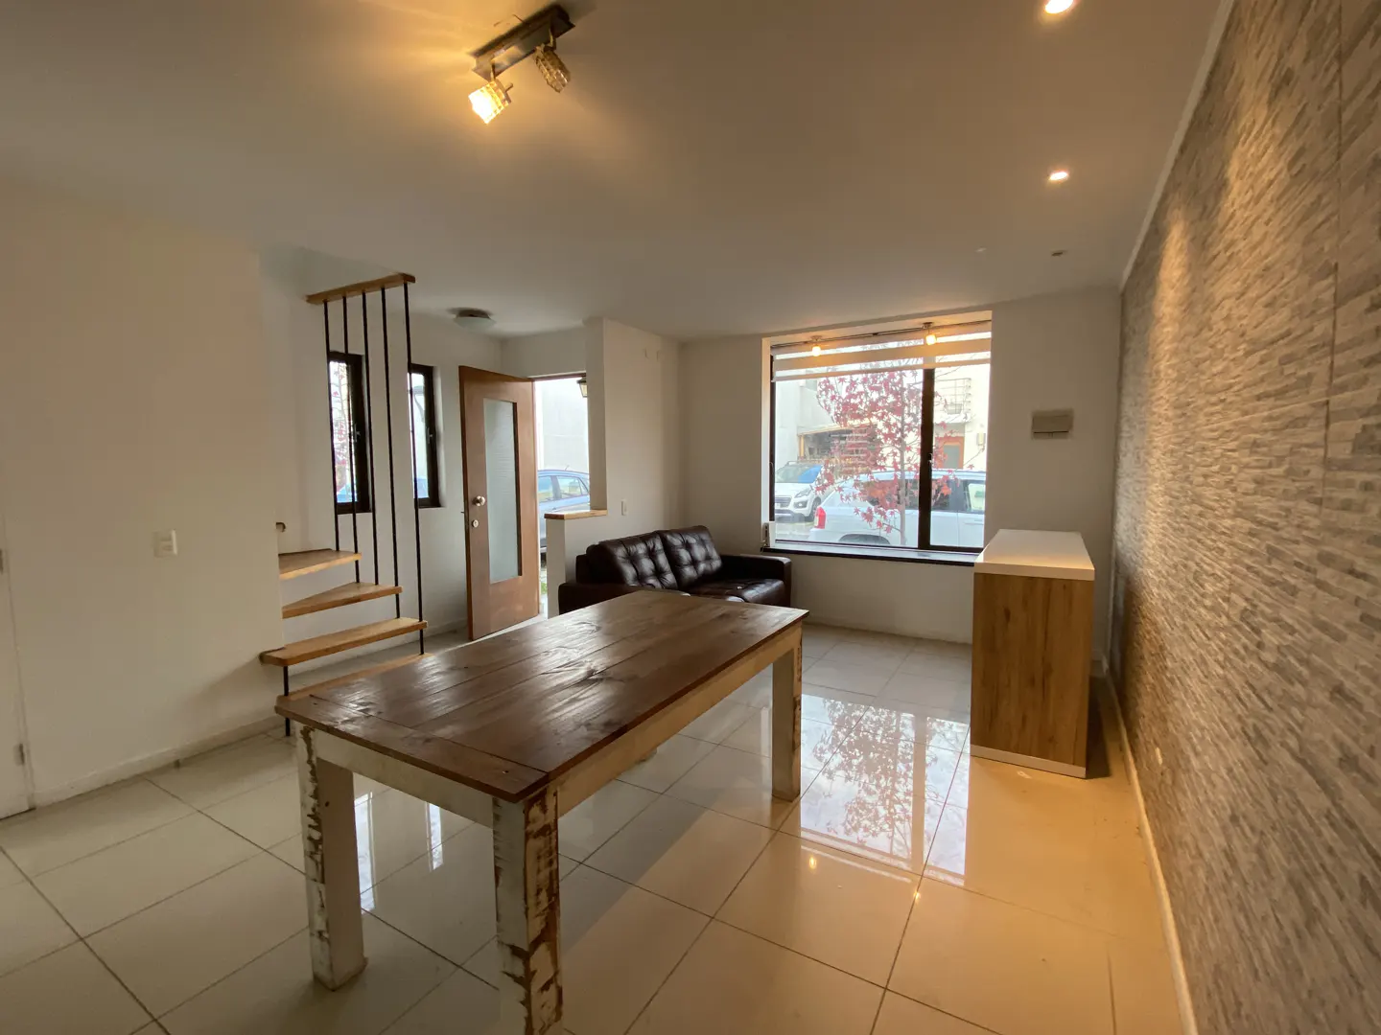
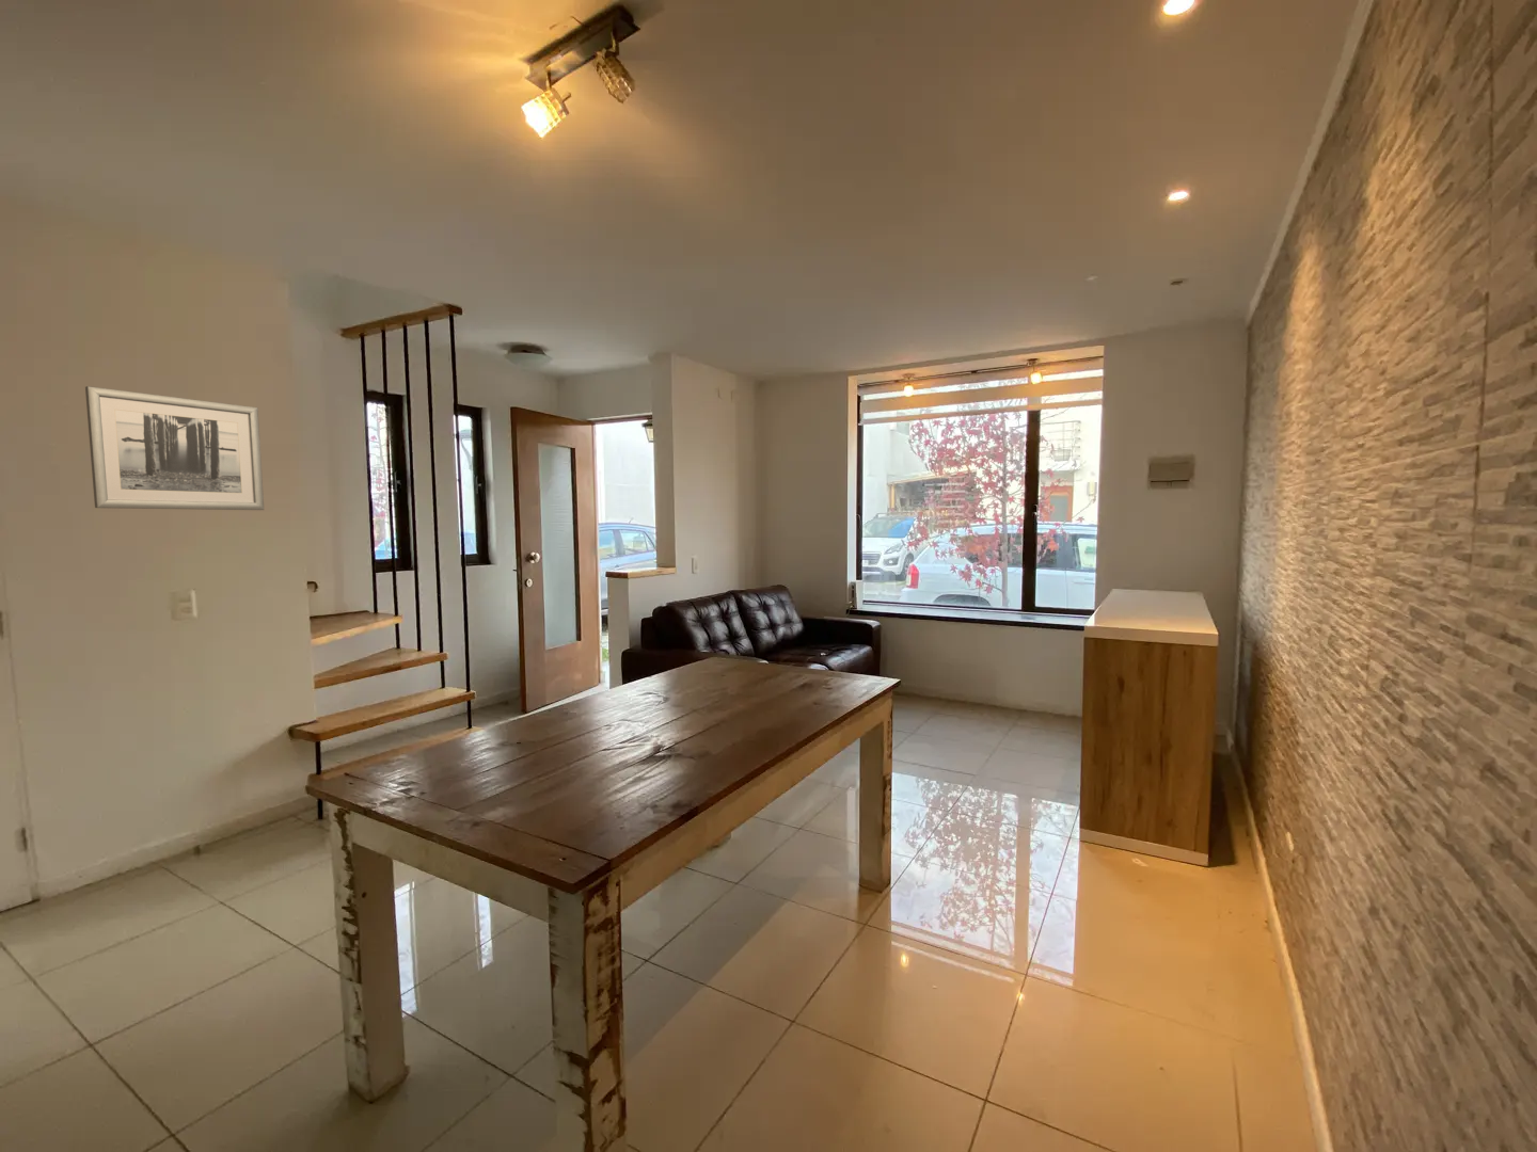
+ wall art [85,385,265,511]
